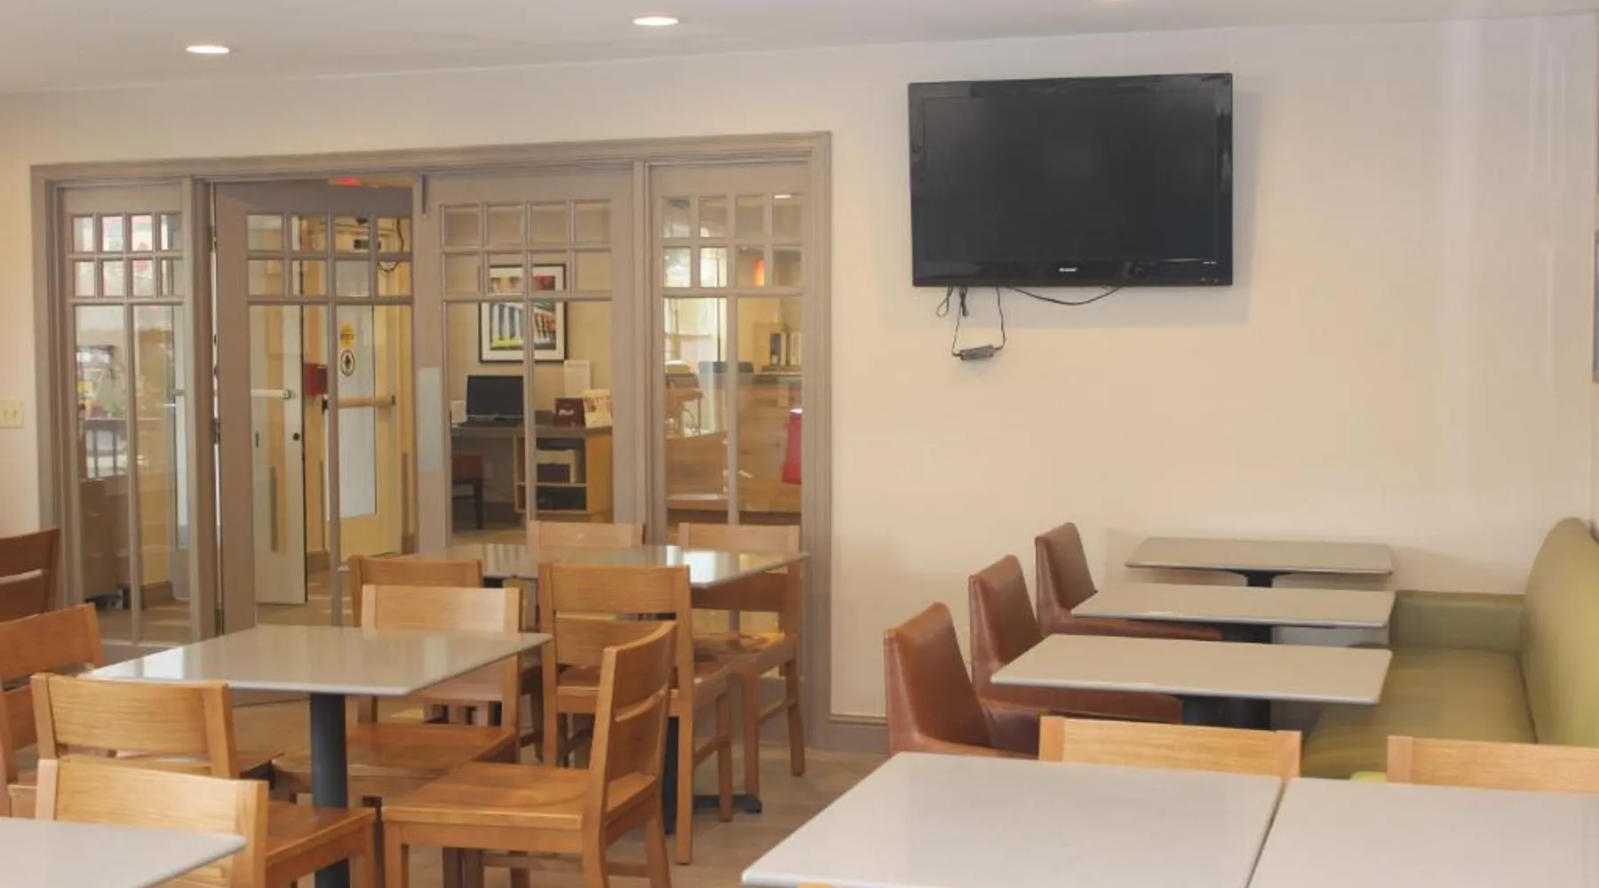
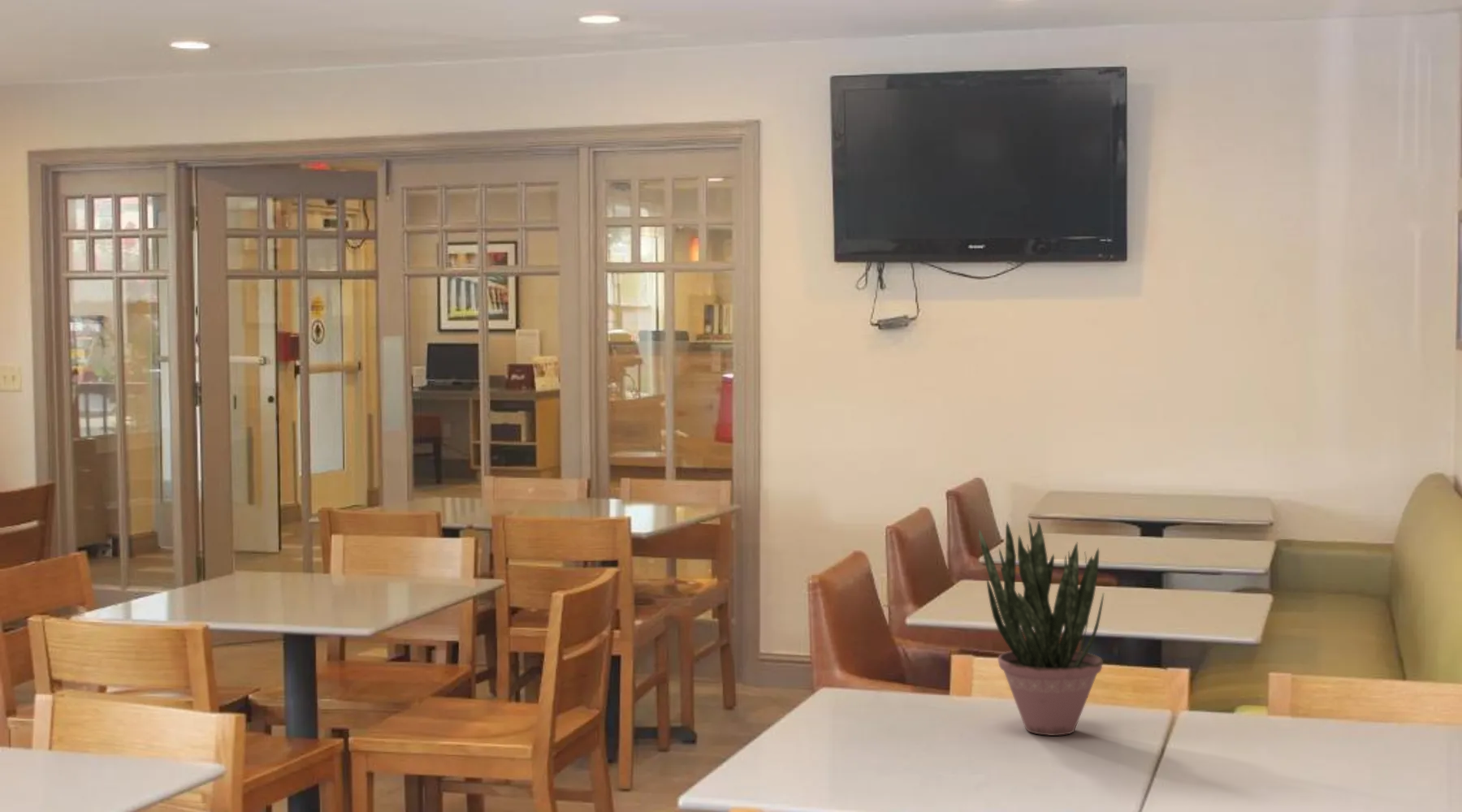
+ potted plant [978,518,1105,736]
